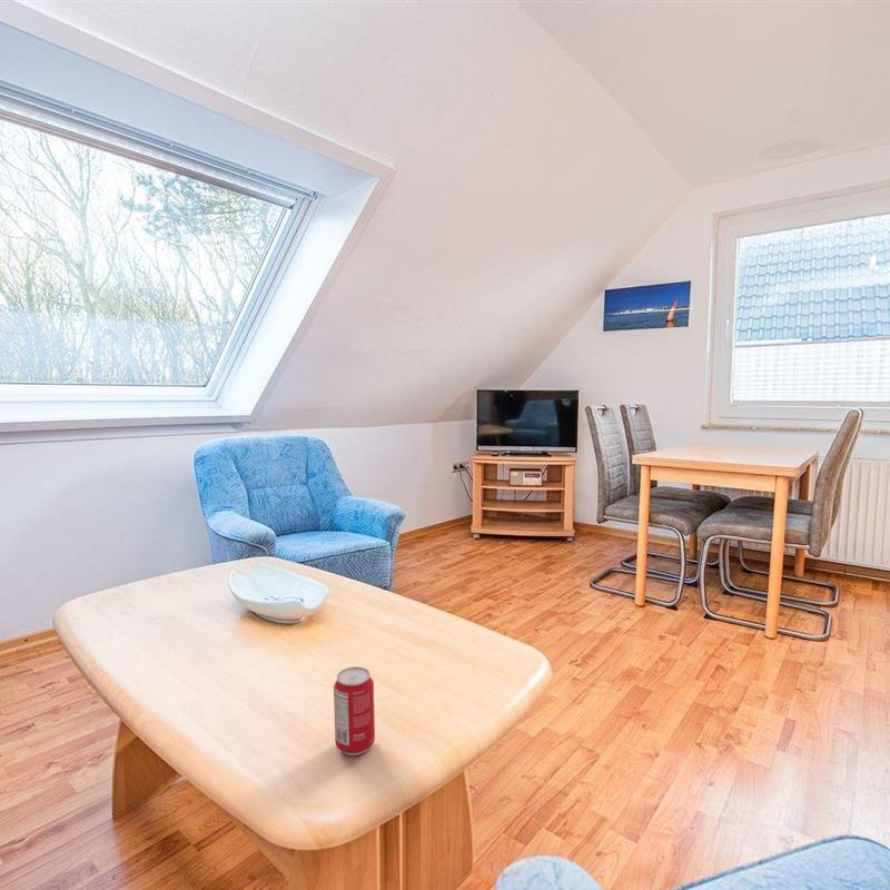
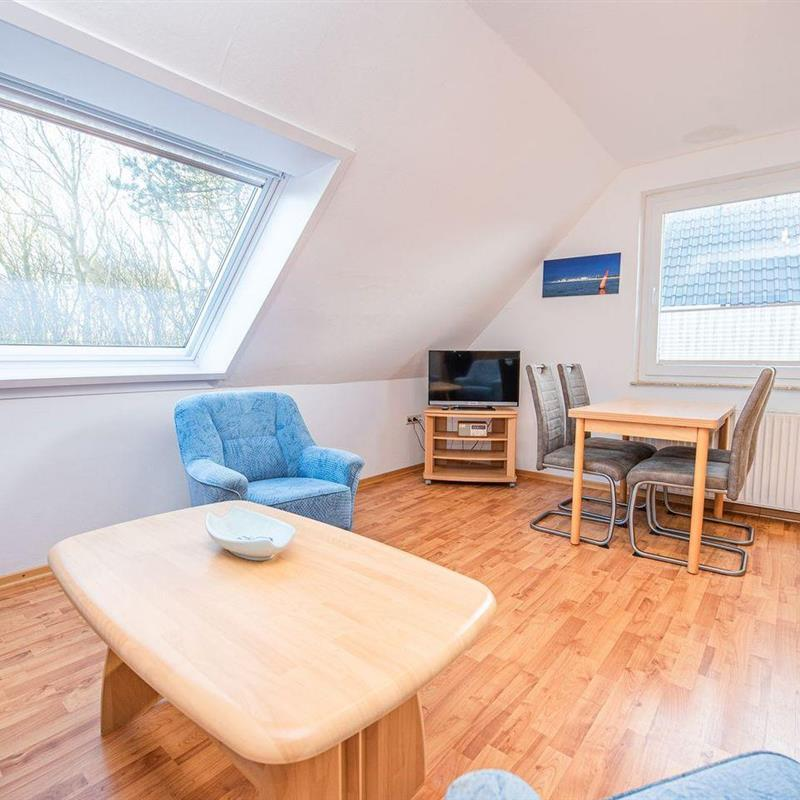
- beverage can [333,665,376,756]
